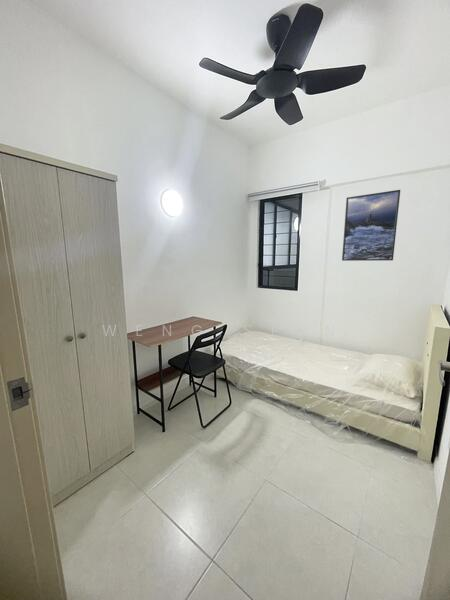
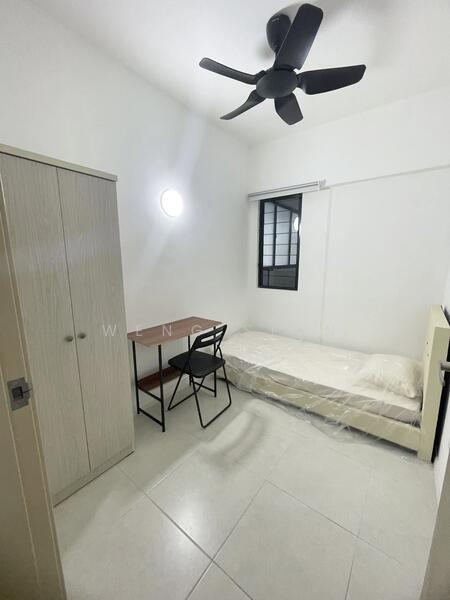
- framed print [341,189,401,262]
